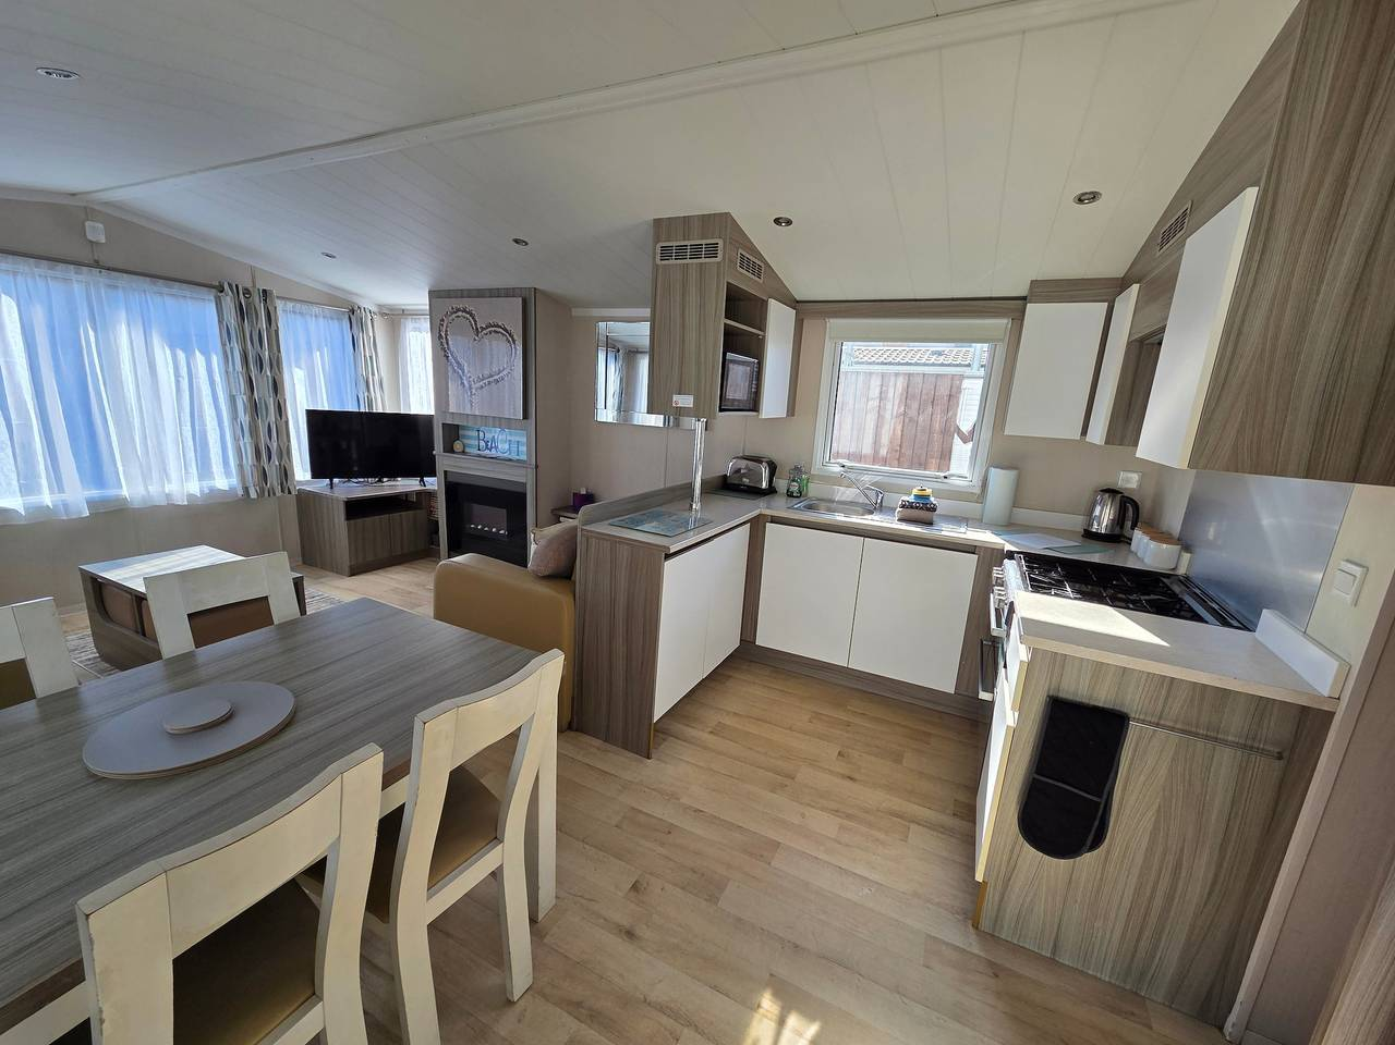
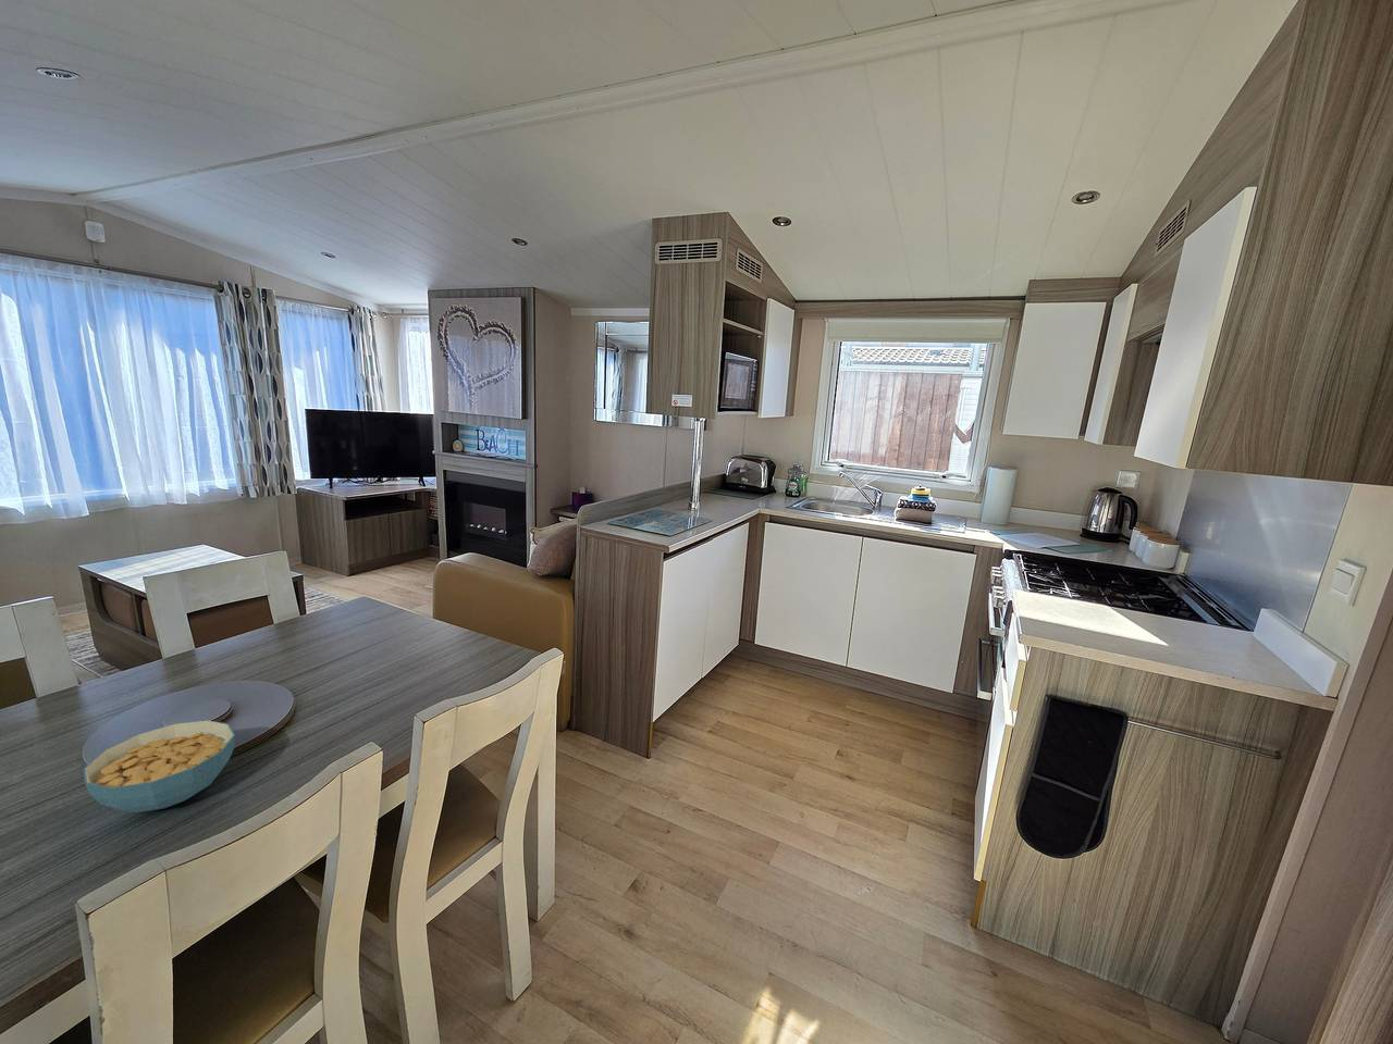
+ cereal bowl [82,718,236,814]
